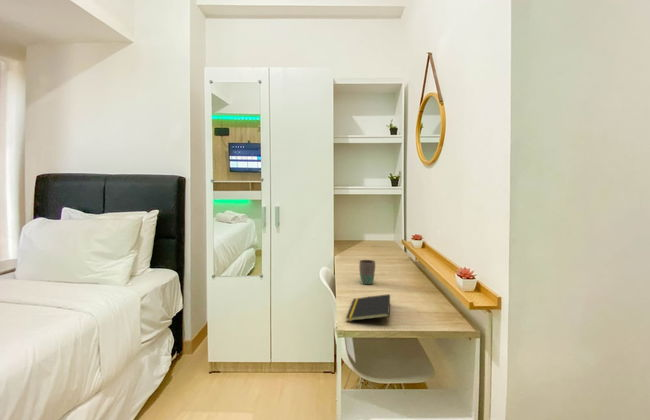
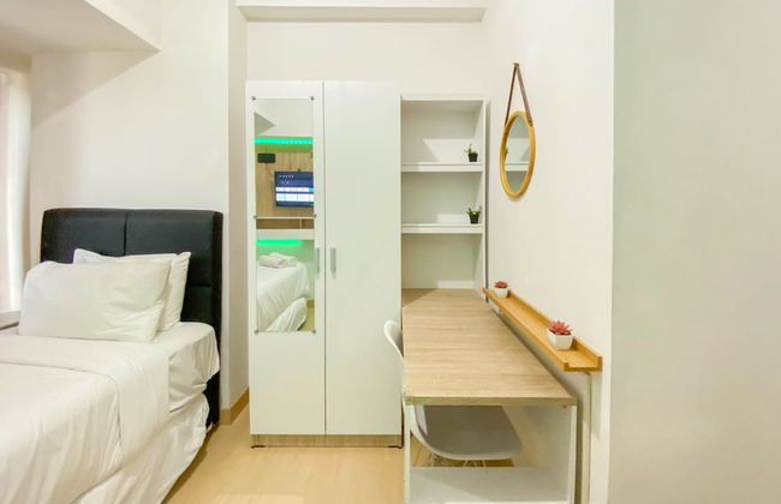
- mug [358,259,376,285]
- notepad [345,293,391,322]
